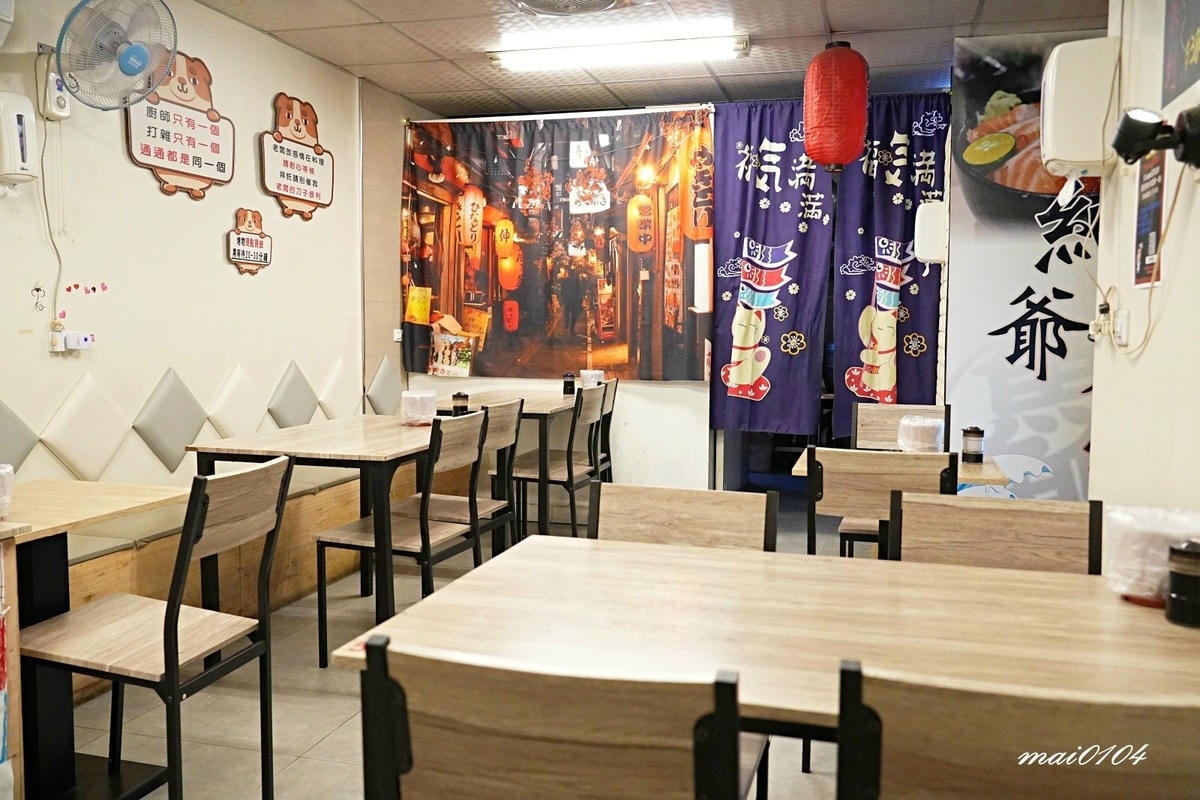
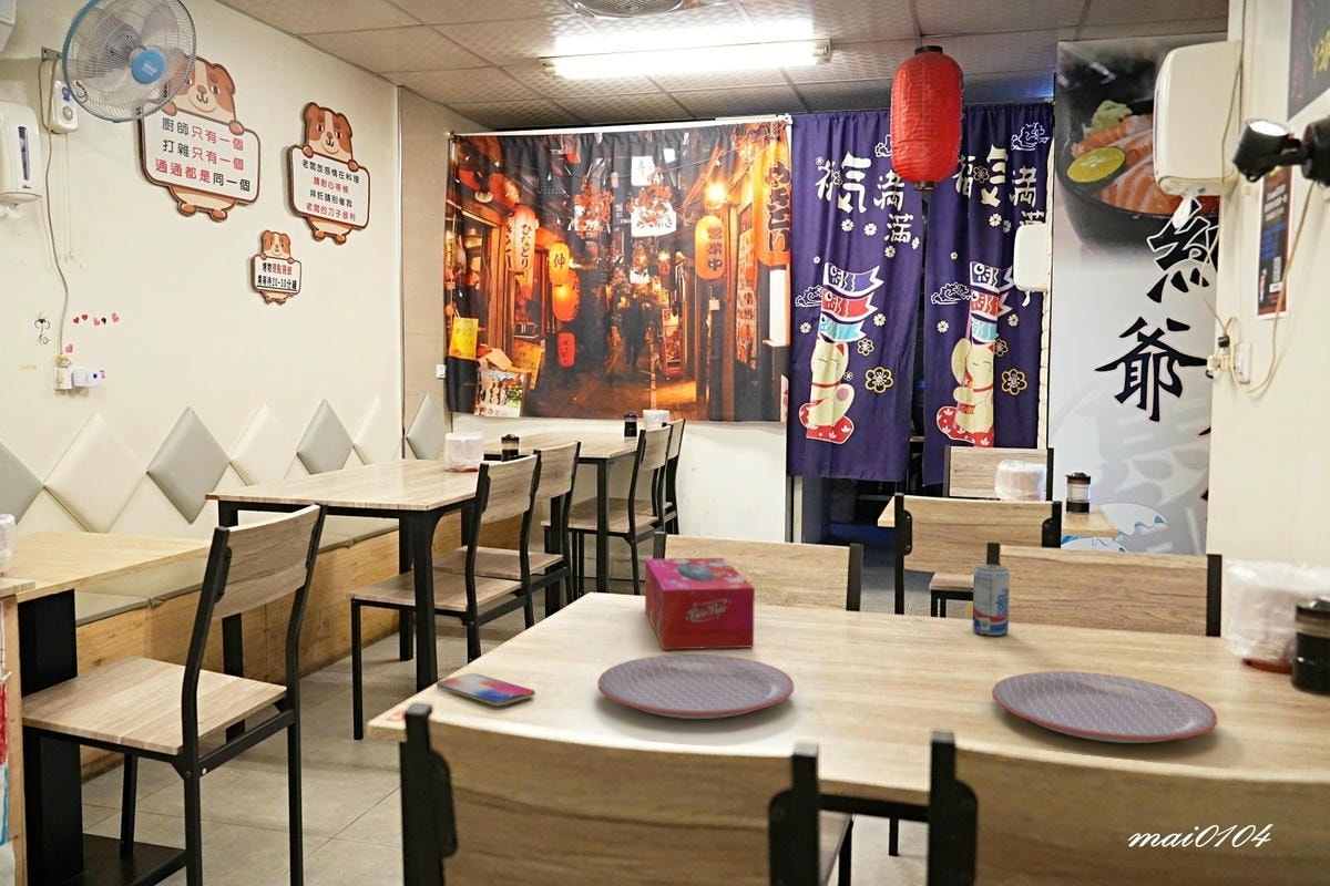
+ smartphone [436,672,536,707]
+ plate [991,670,1218,744]
+ tissue box [644,557,756,650]
+ beverage can [972,564,1011,637]
+ plate [596,653,795,720]
